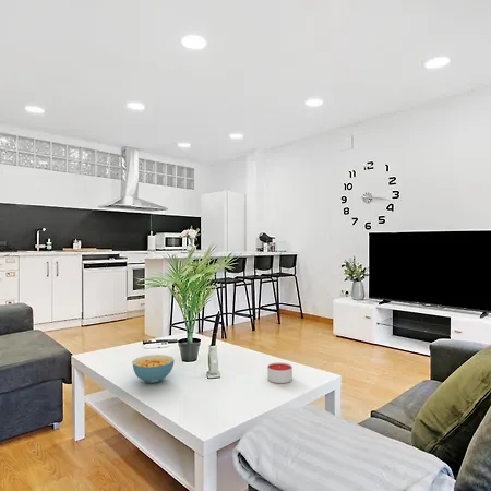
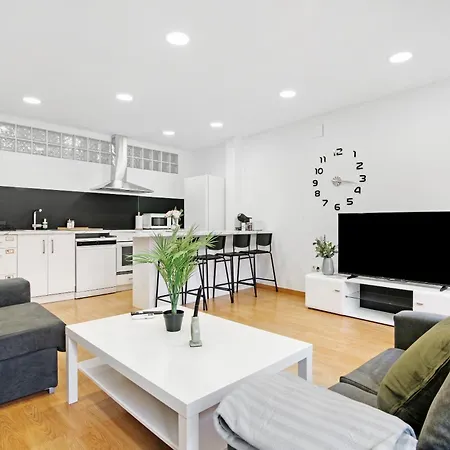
- cereal bowl [131,354,176,384]
- candle [266,361,294,384]
